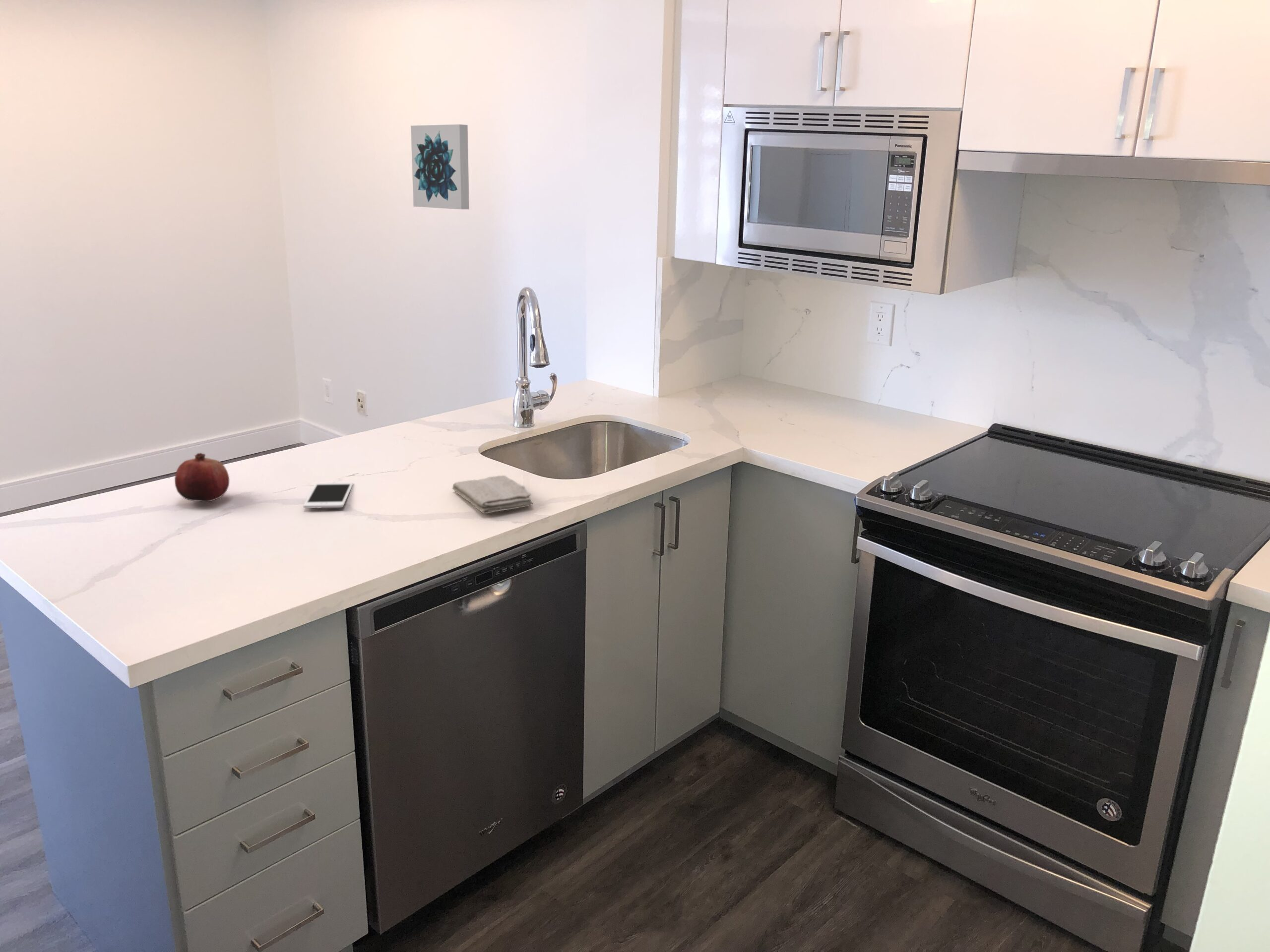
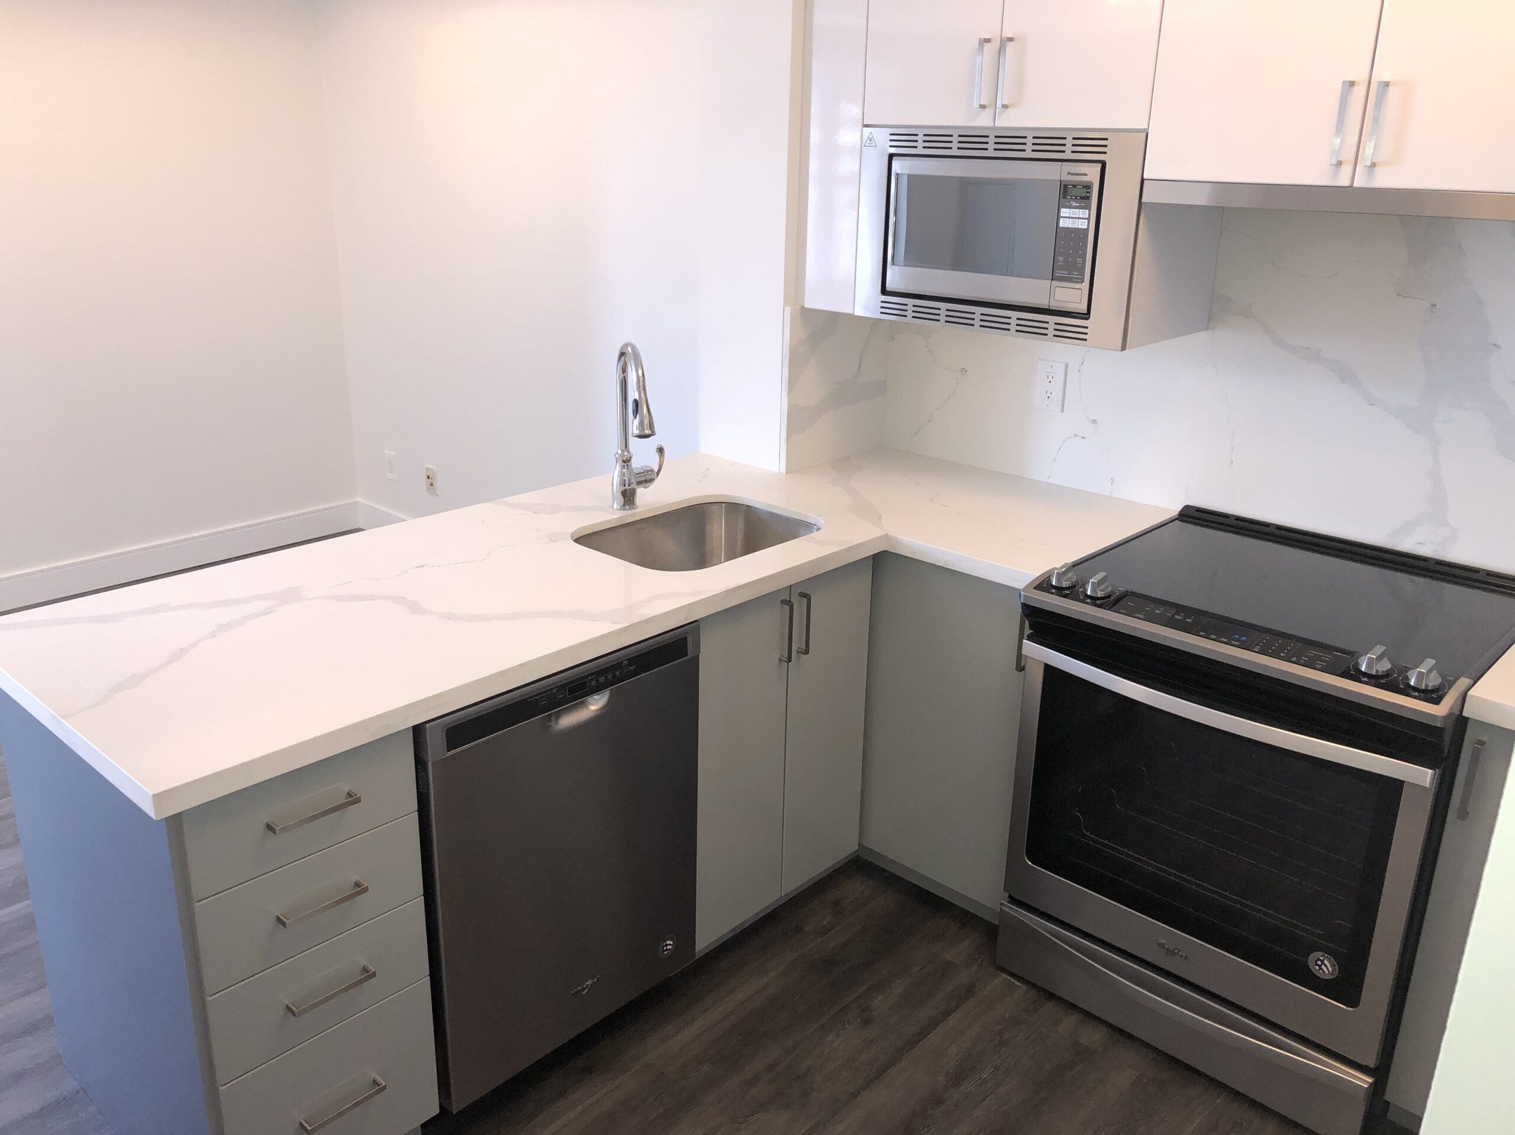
- cell phone [303,482,353,509]
- fruit [174,452,230,502]
- wall art [410,124,470,210]
- washcloth [452,475,534,514]
